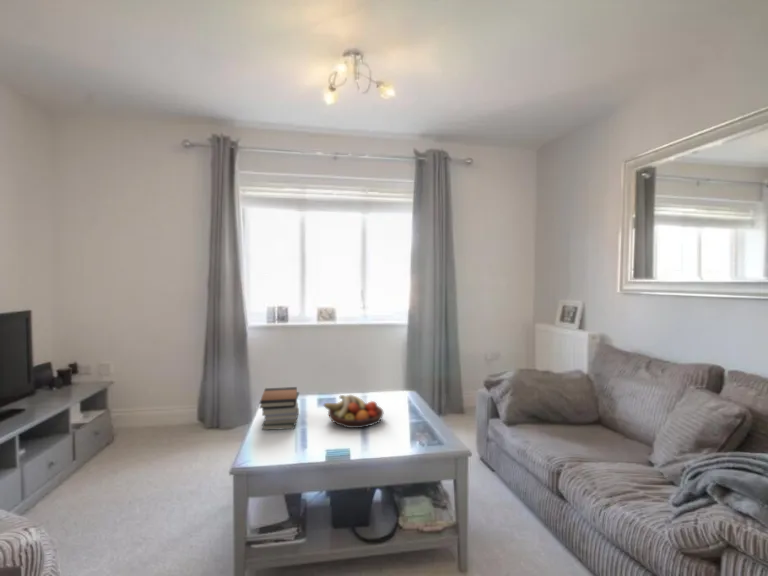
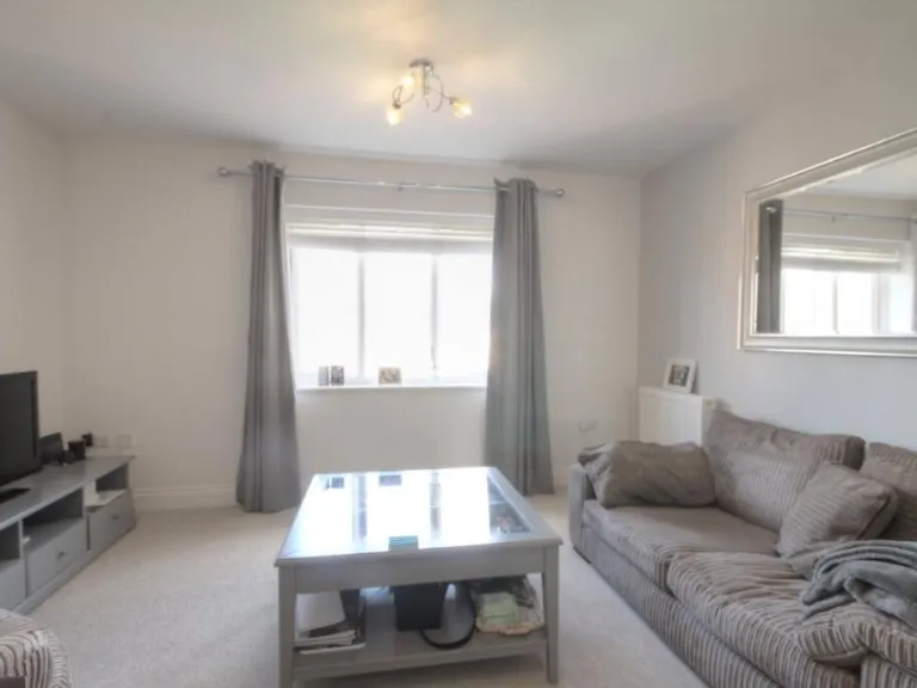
- book stack [258,386,300,431]
- fruit bowl [323,394,384,429]
